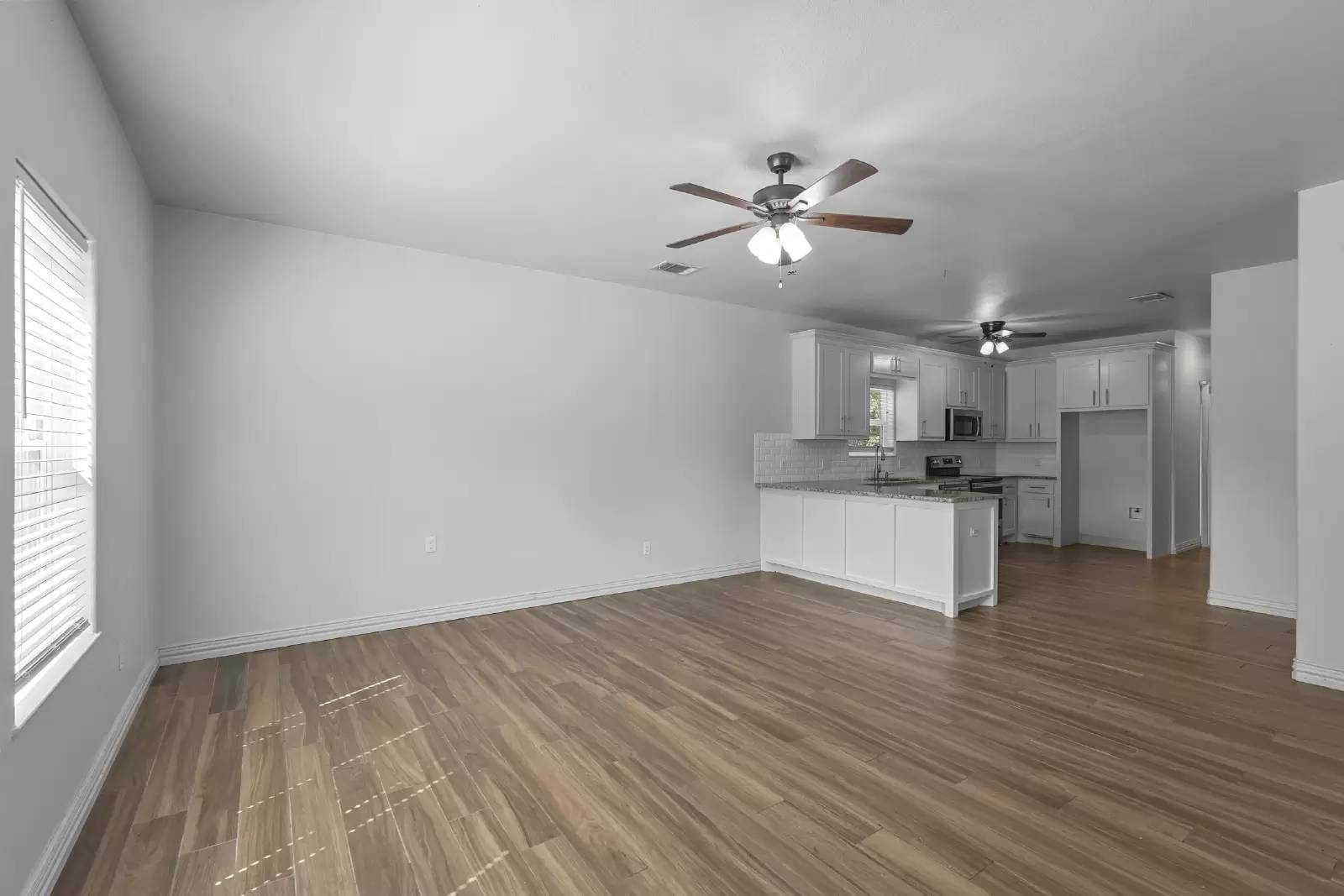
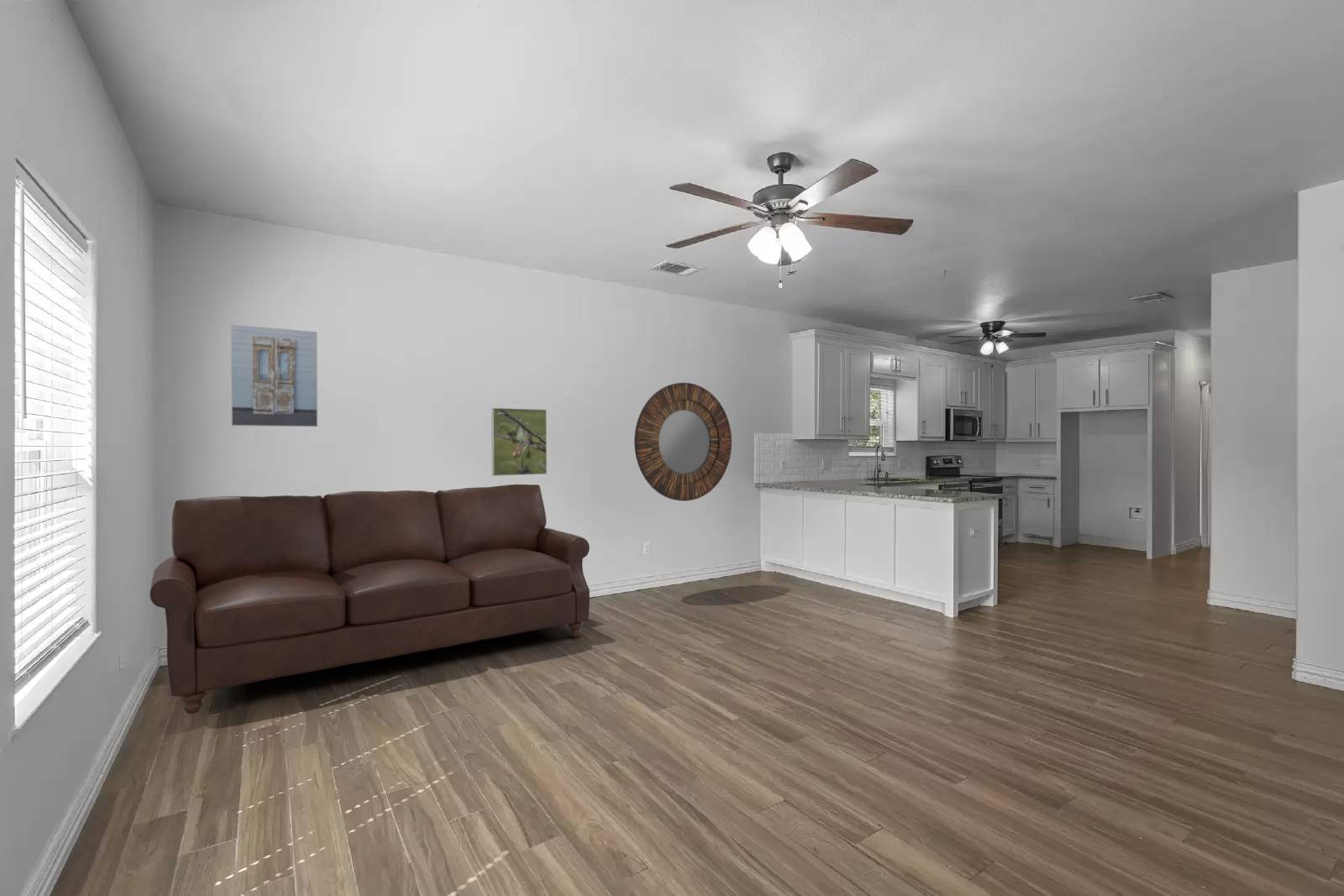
+ sofa [149,484,591,715]
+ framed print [491,407,548,477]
+ home mirror [633,382,732,502]
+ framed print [230,323,318,427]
